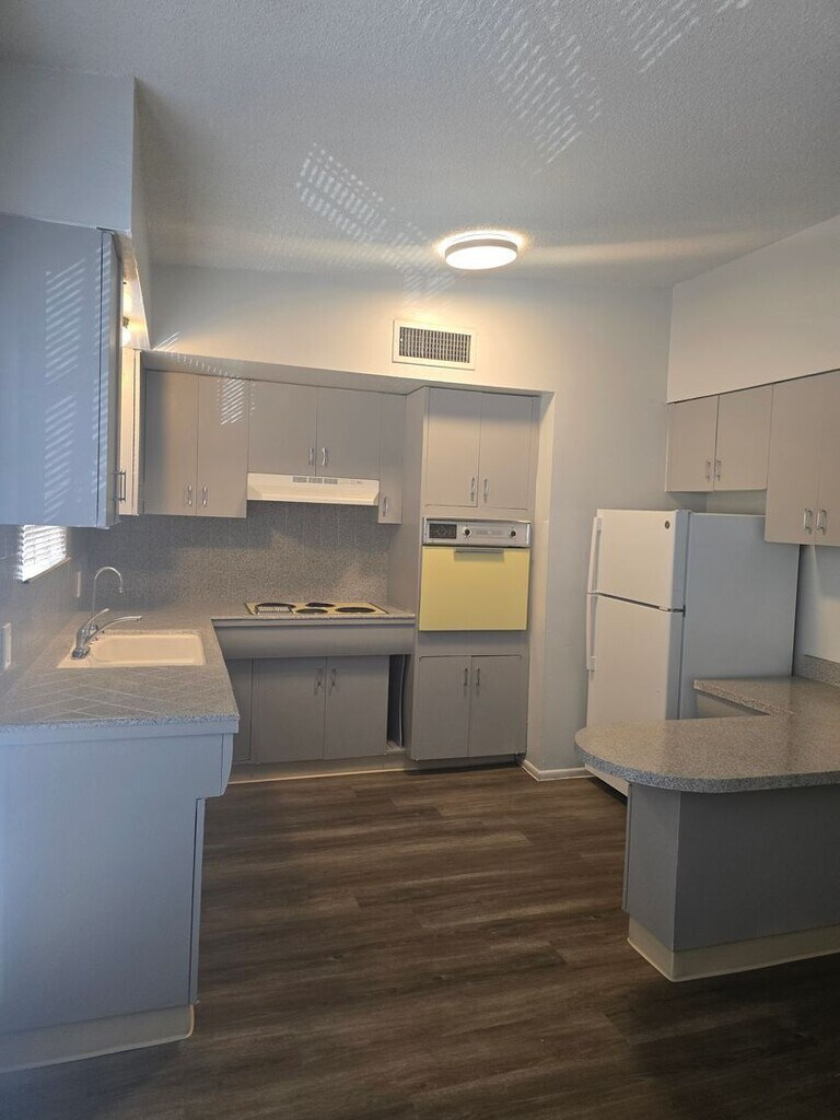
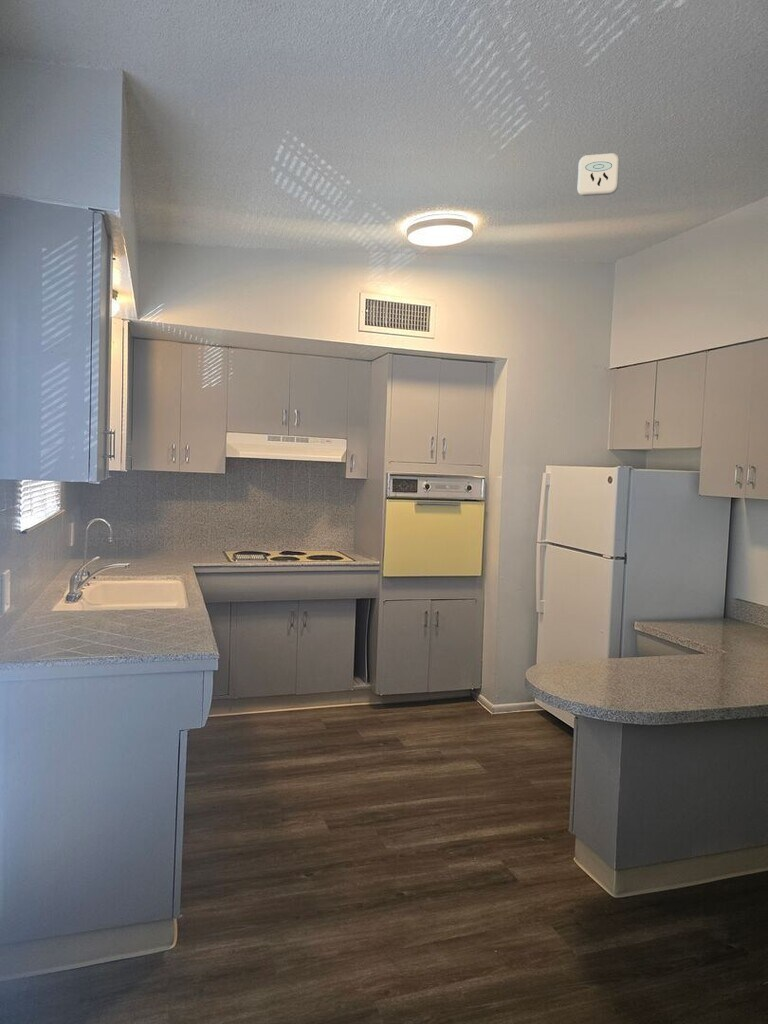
+ smoke detector [577,152,620,197]
